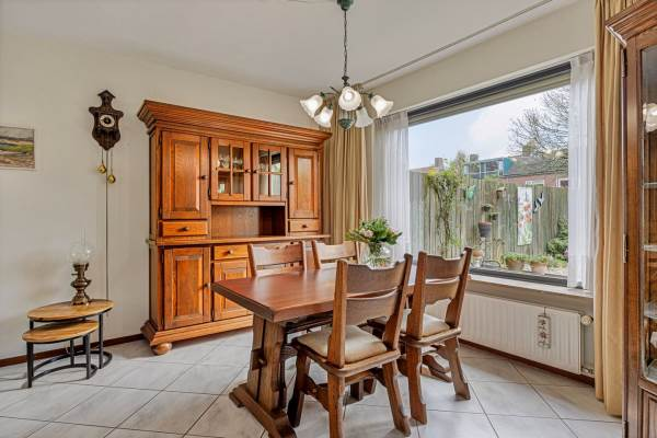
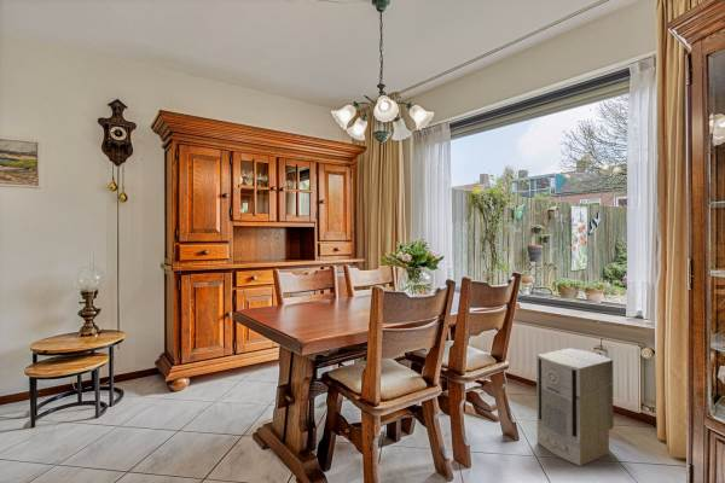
+ air purifier [535,347,615,467]
